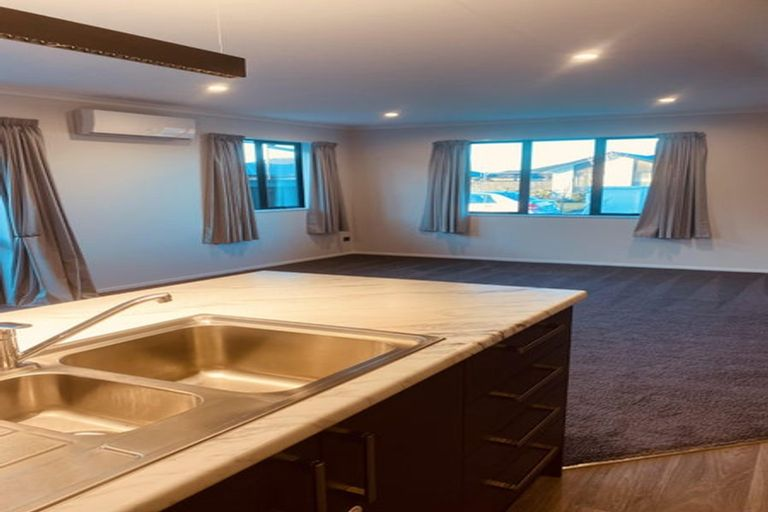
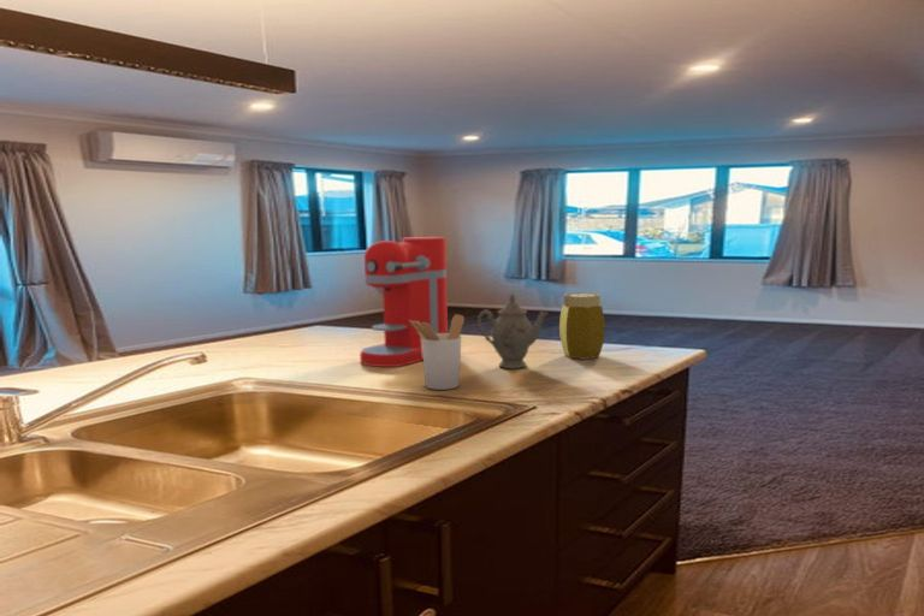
+ utensil holder [409,313,466,391]
+ chinaware [476,292,550,369]
+ coffee maker [359,236,449,368]
+ jar [558,291,606,361]
